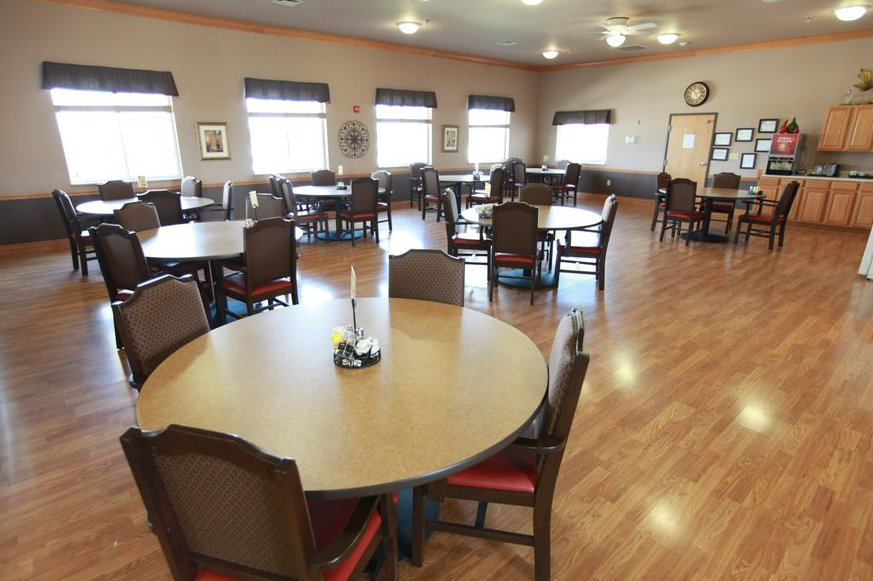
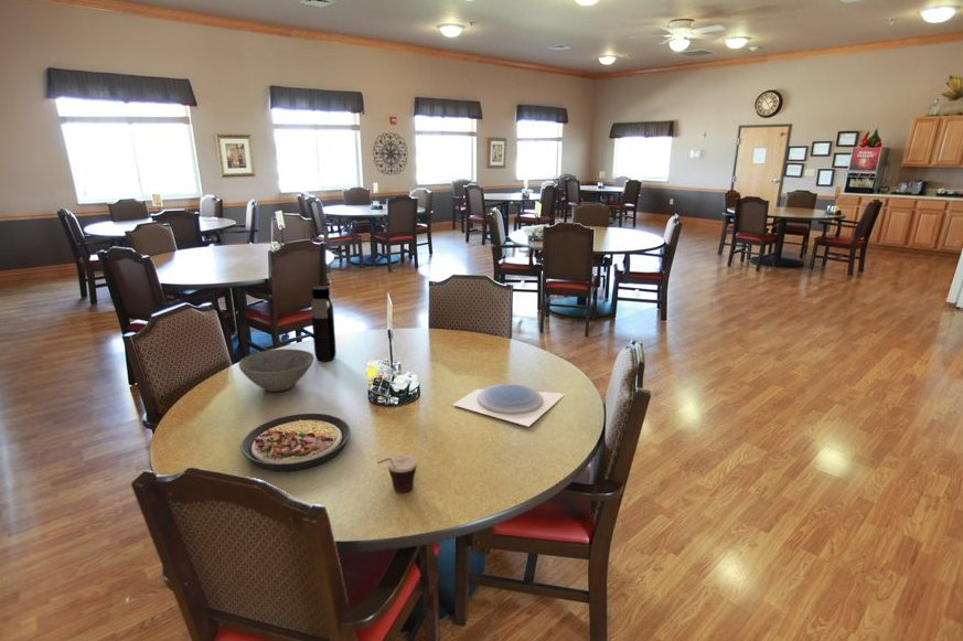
+ plate [452,383,566,427]
+ cup [376,452,418,493]
+ bowl [237,348,315,393]
+ plate [240,413,352,471]
+ water bottle [310,285,338,363]
